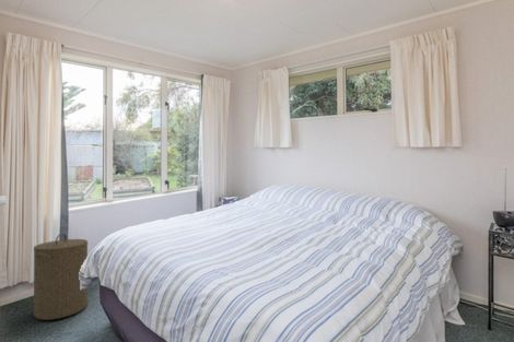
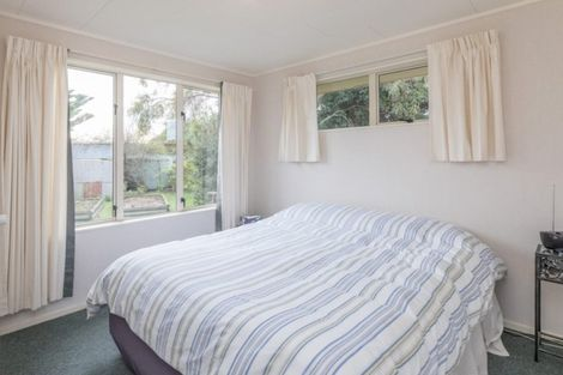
- laundry hamper [33,232,89,321]
